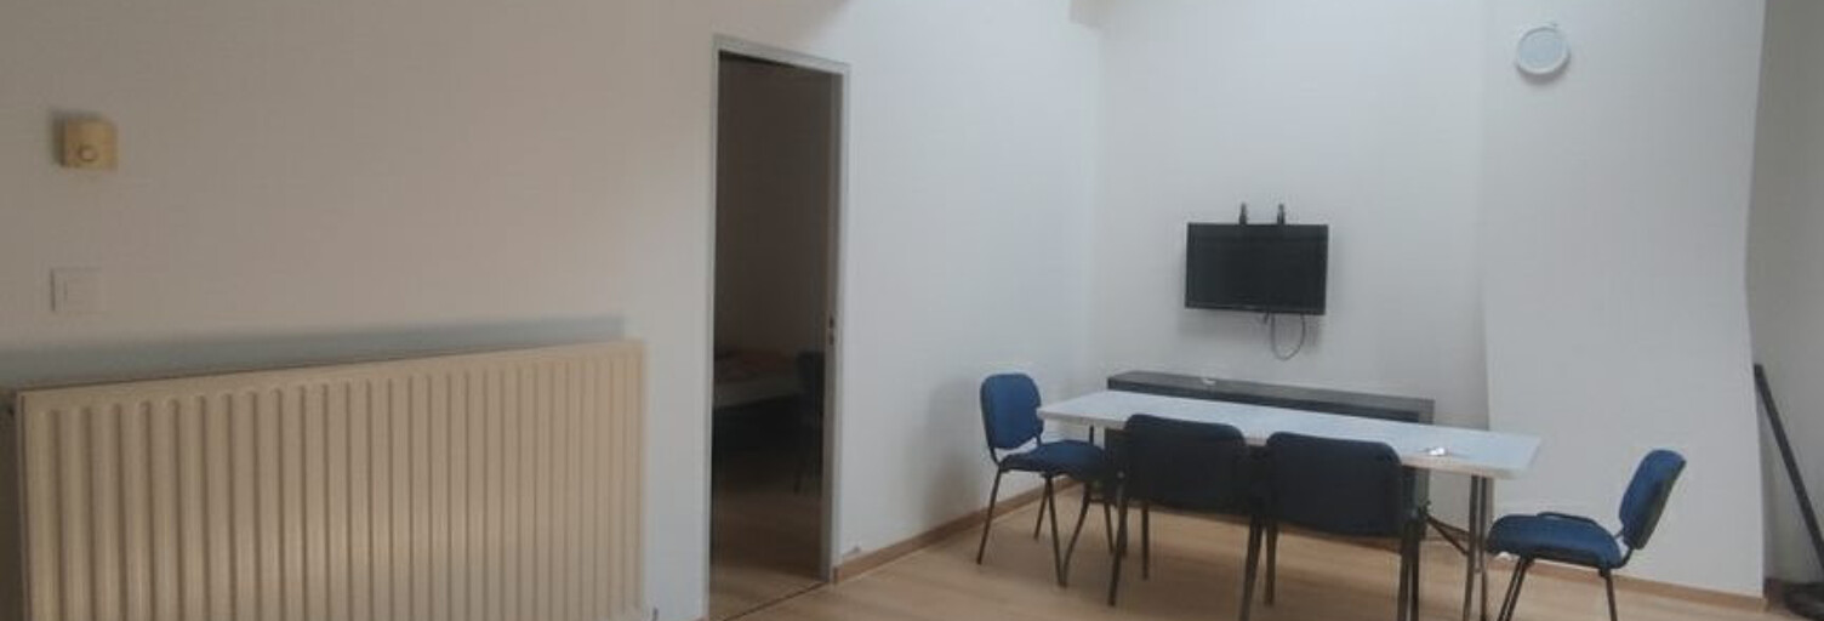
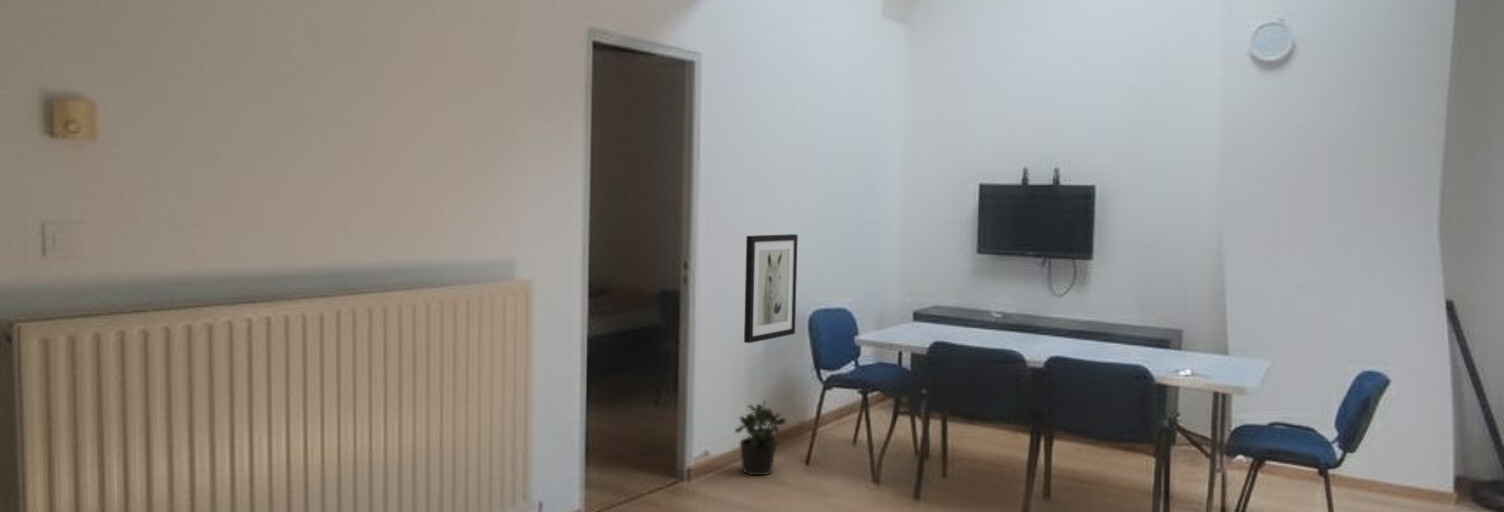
+ wall art [743,233,799,344]
+ potted plant [734,400,787,476]
